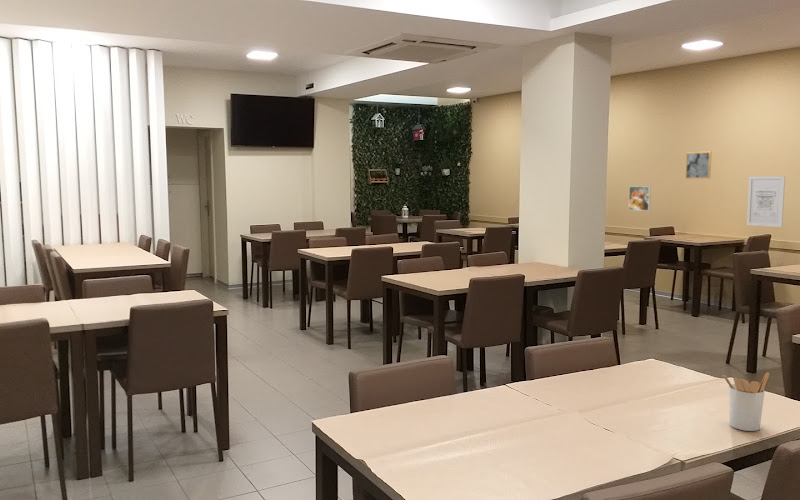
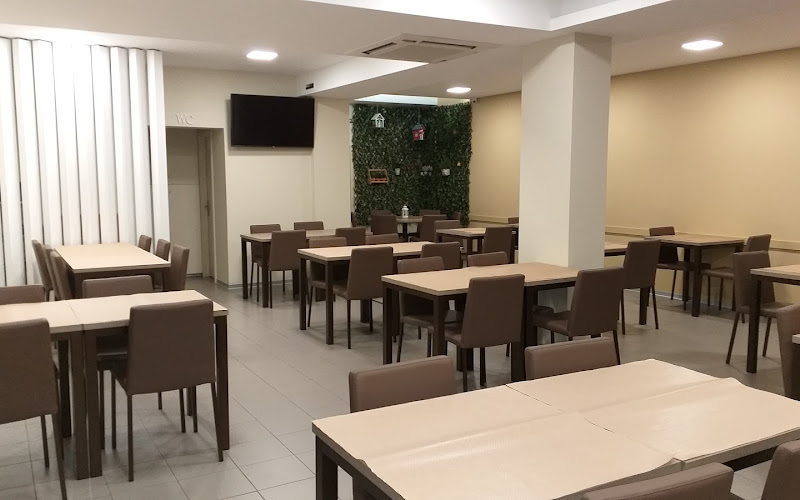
- utensil holder [722,371,770,432]
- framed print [628,185,652,212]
- wall art [746,175,786,228]
- wall art [684,151,712,180]
